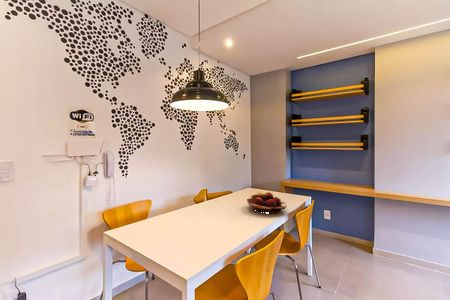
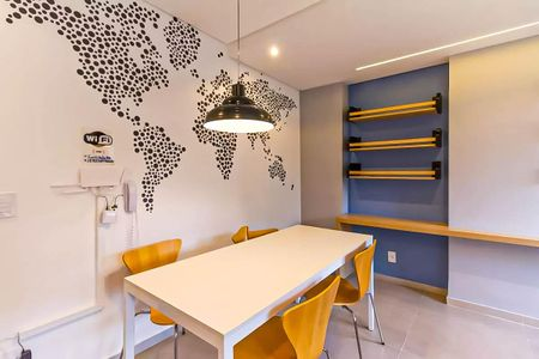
- fruit basket [246,191,288,215]
